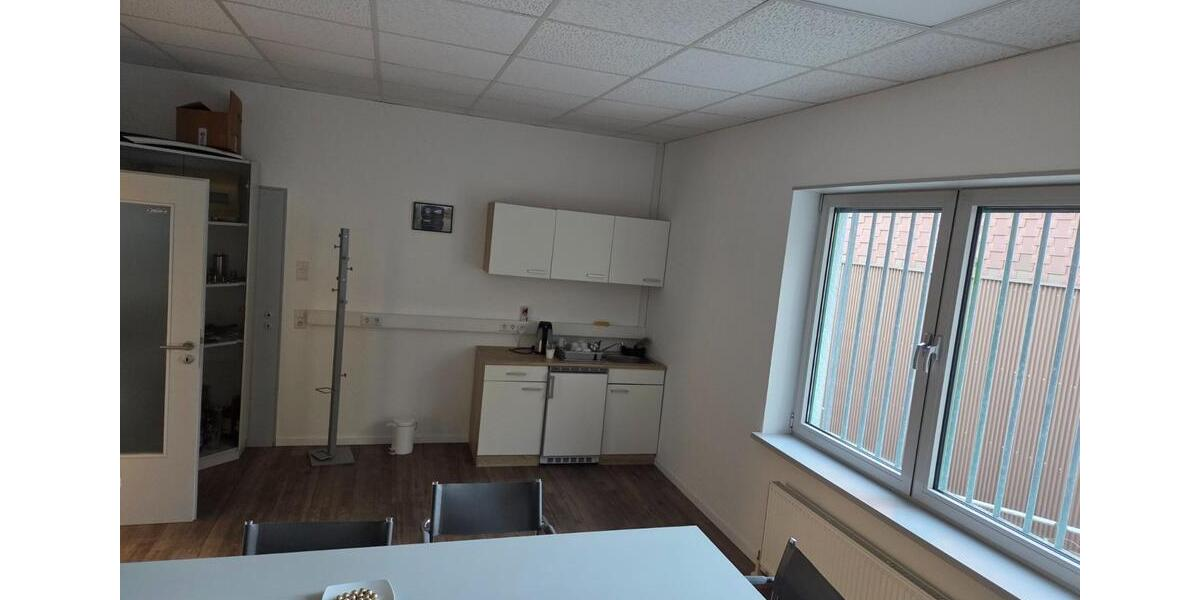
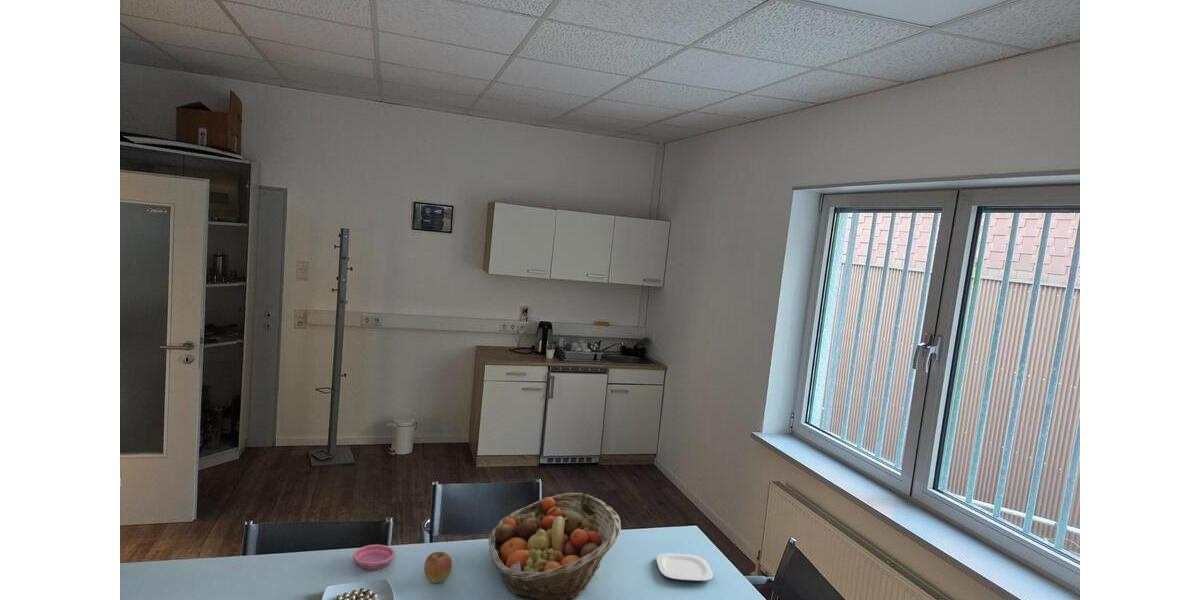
+ saucer [352,544,396,571]
+ fruit basket [488,492,622,600]
+ plate [655,553,714,582]
+ apple [423,551,453,584]
